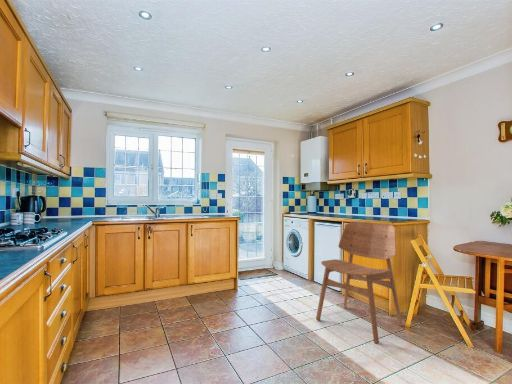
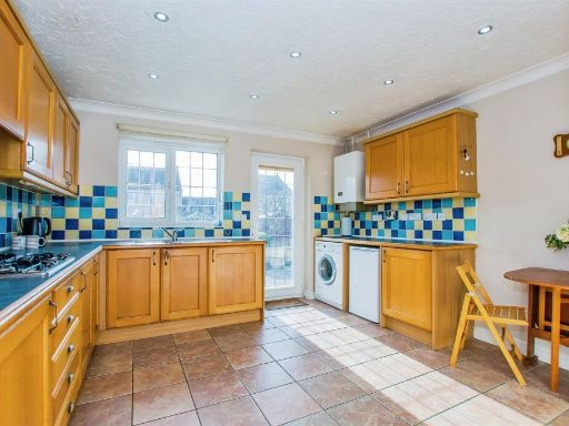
- dining chair [315,221,403,344]
